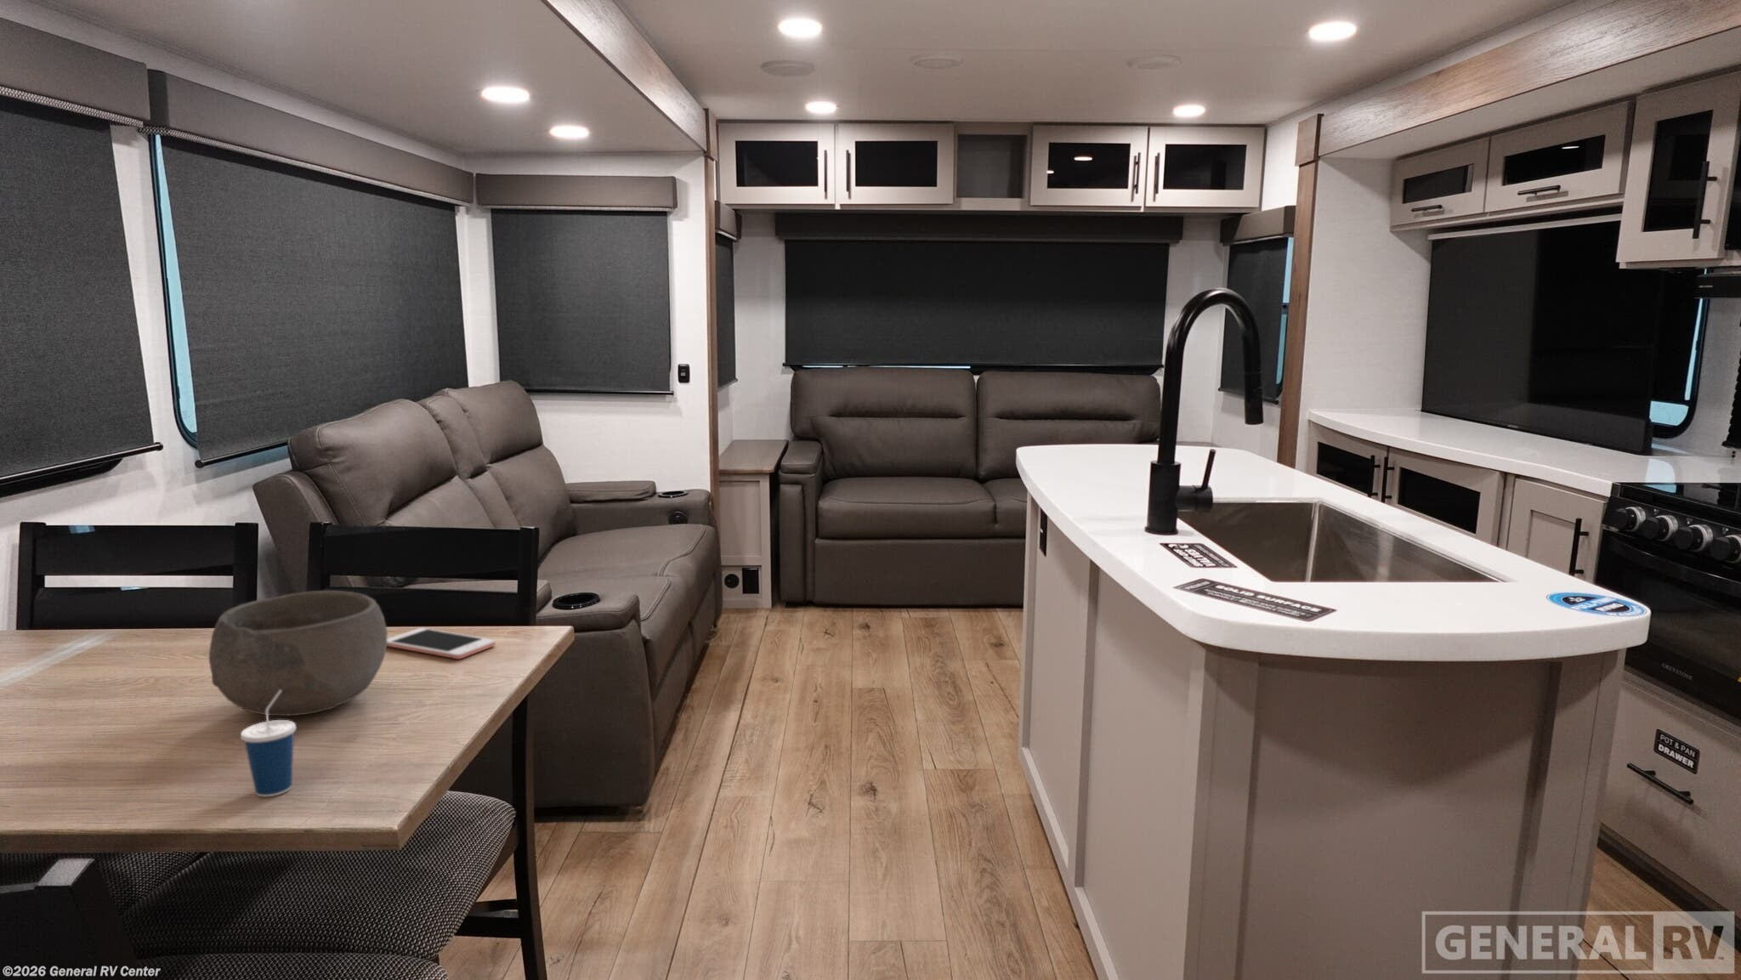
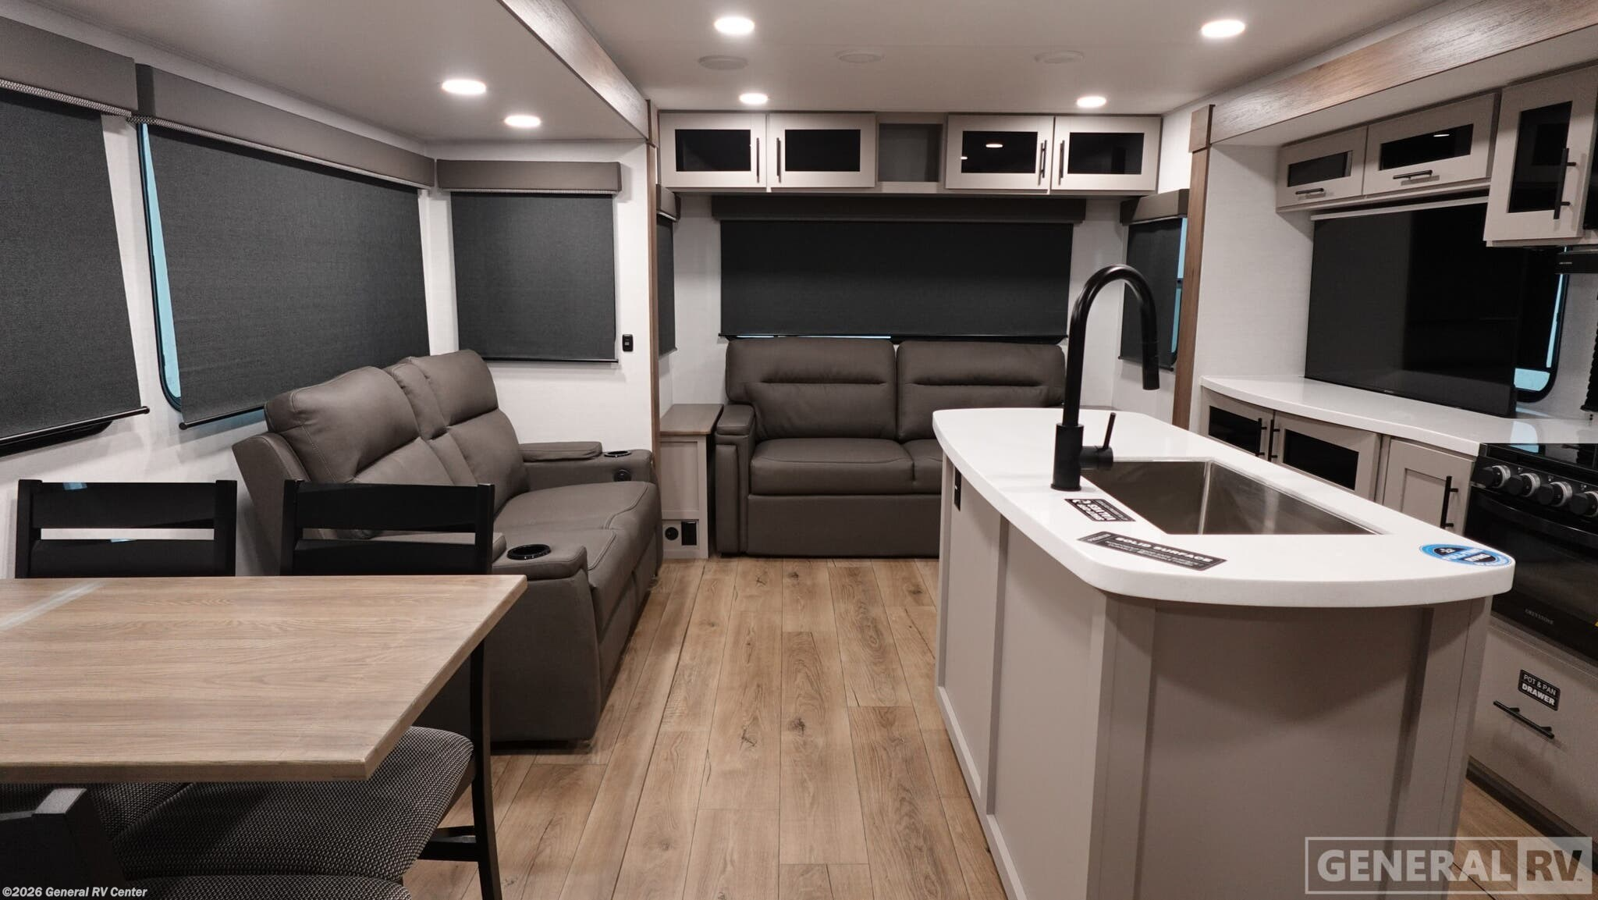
- cell phone [386,627,496,660]
- cup [239,690,298,797]
- bowl [208,590,389,717]
